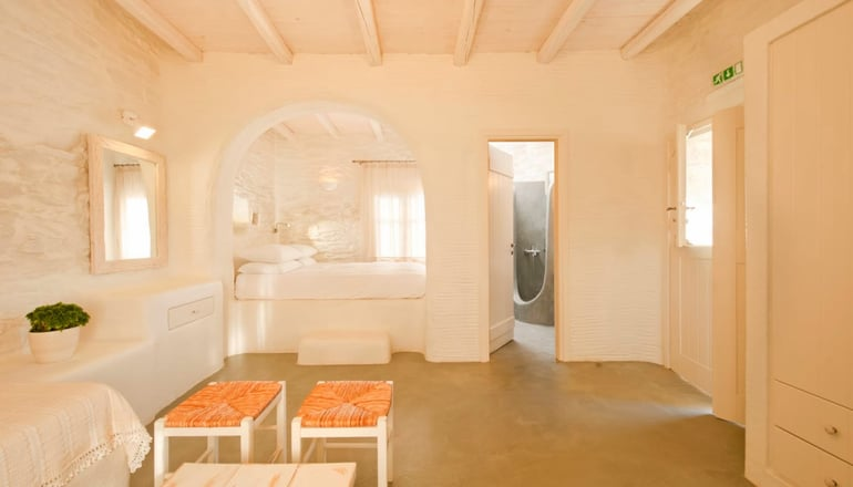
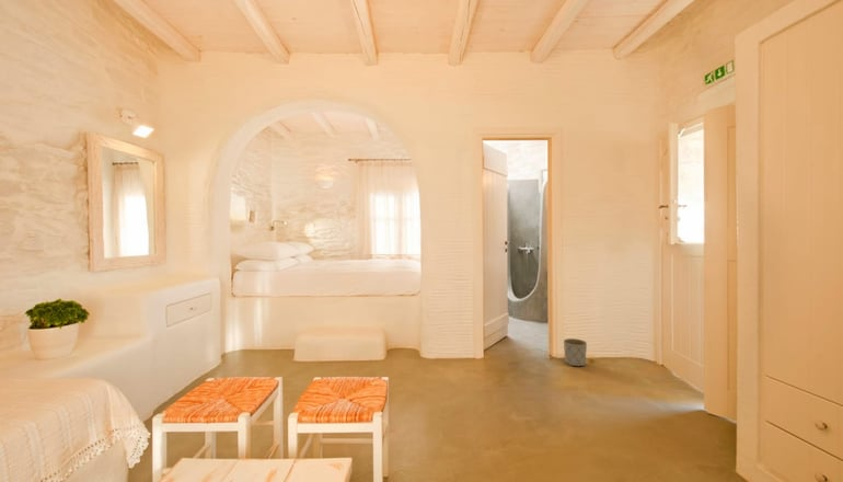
+ planter [563,337,588,367]
